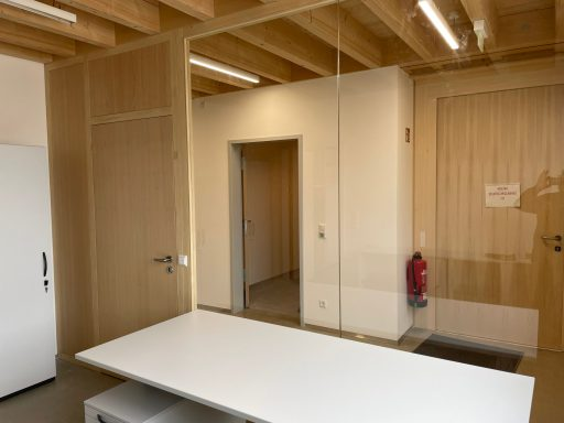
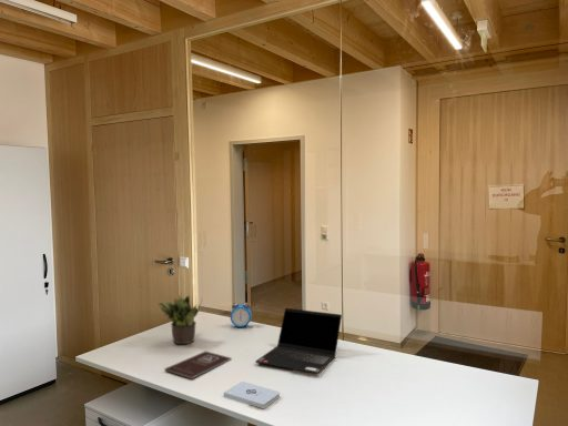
+ notepad [223,381,281,409]
+ laptop computer [254,307,343,375]
+ alarm clock [230,302,253,328]
+ potted plant [156,295,203,345]
+ book [164,351,232,381]
